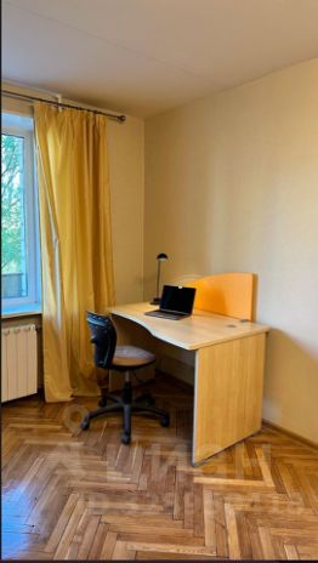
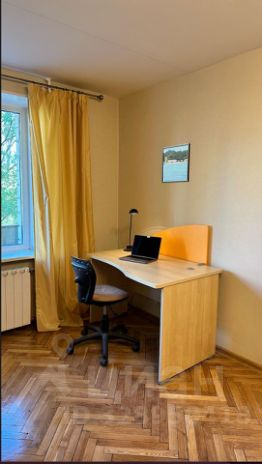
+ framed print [161,142,191,184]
